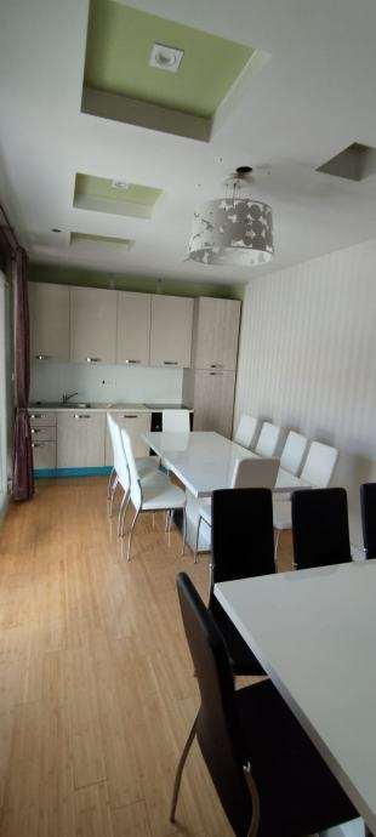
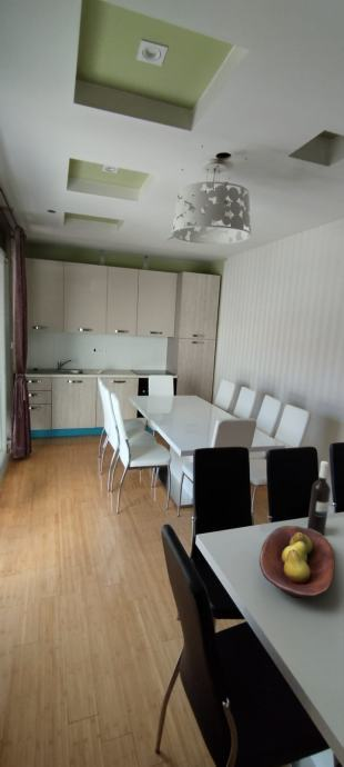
+ wine bottle [306,460,332,536]
+ fruit bowl [259,525,336,599]
